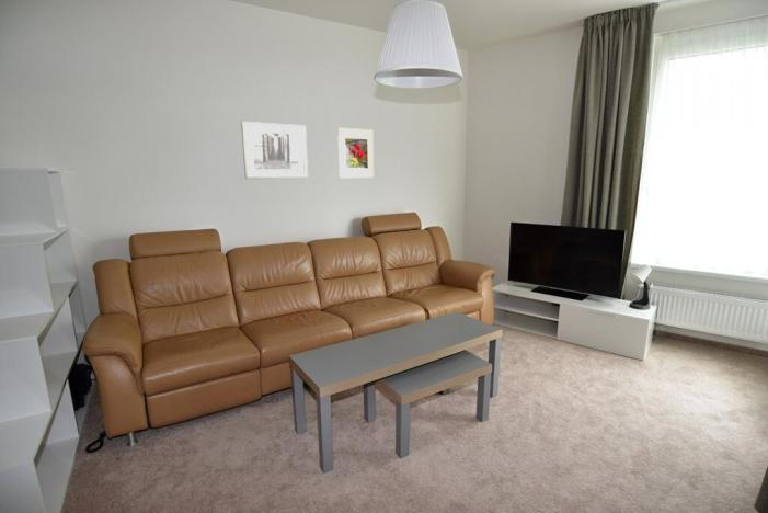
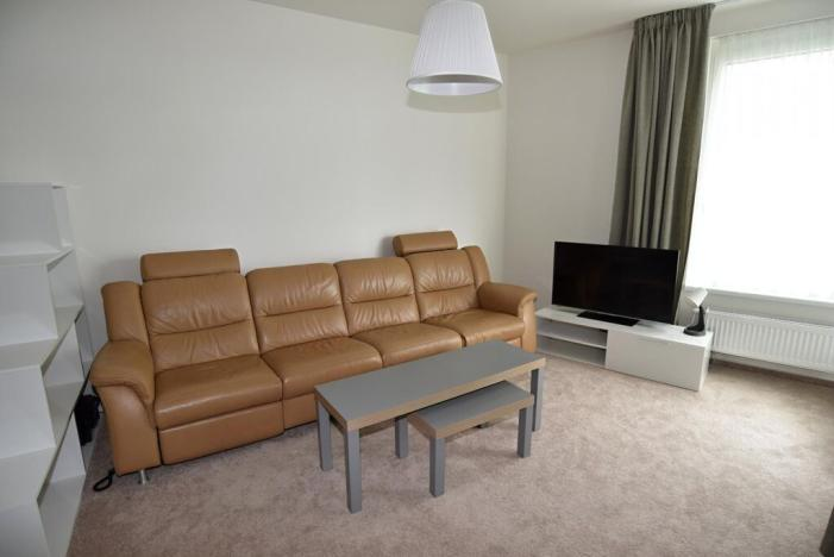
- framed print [336,127,375,179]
- wall art [240,121,309,180]
